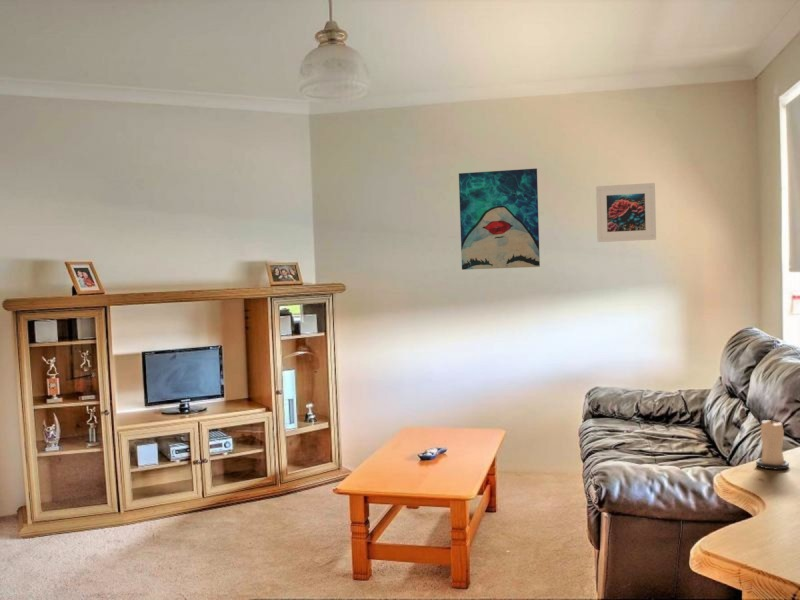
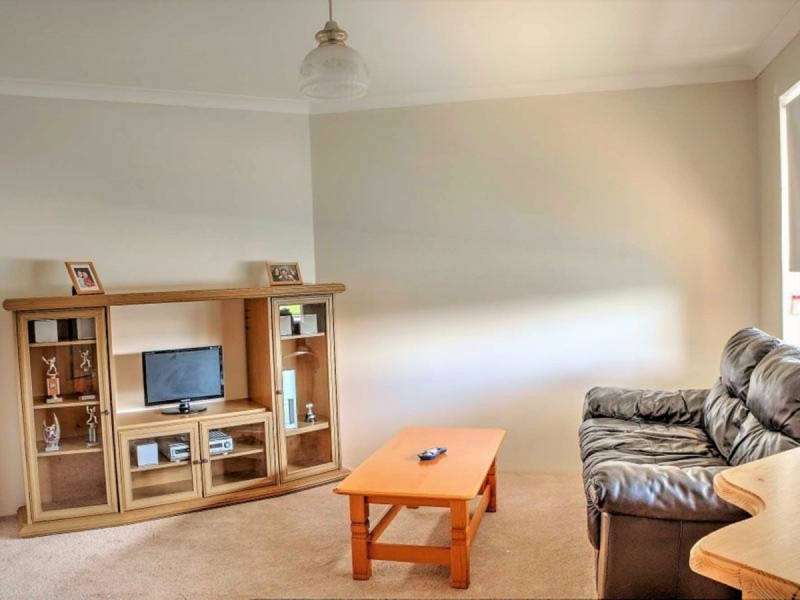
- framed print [595,182,657,243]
- wall art [458,168,541,271]
- candle [755,417,790,471]
